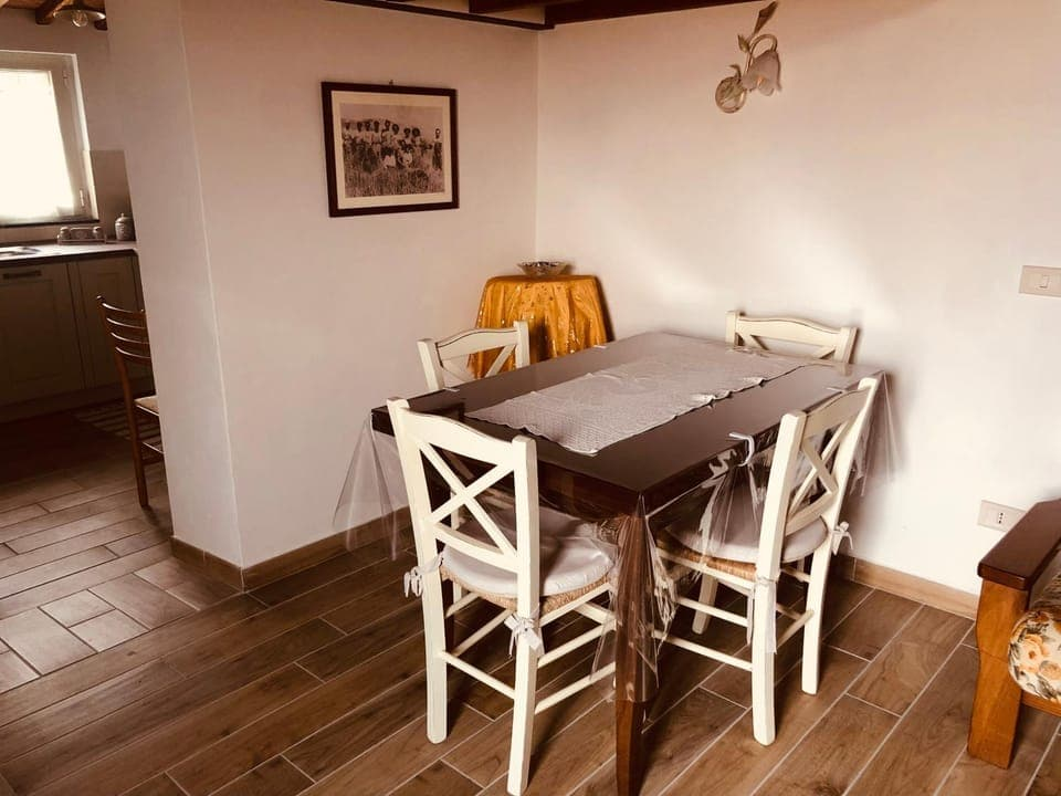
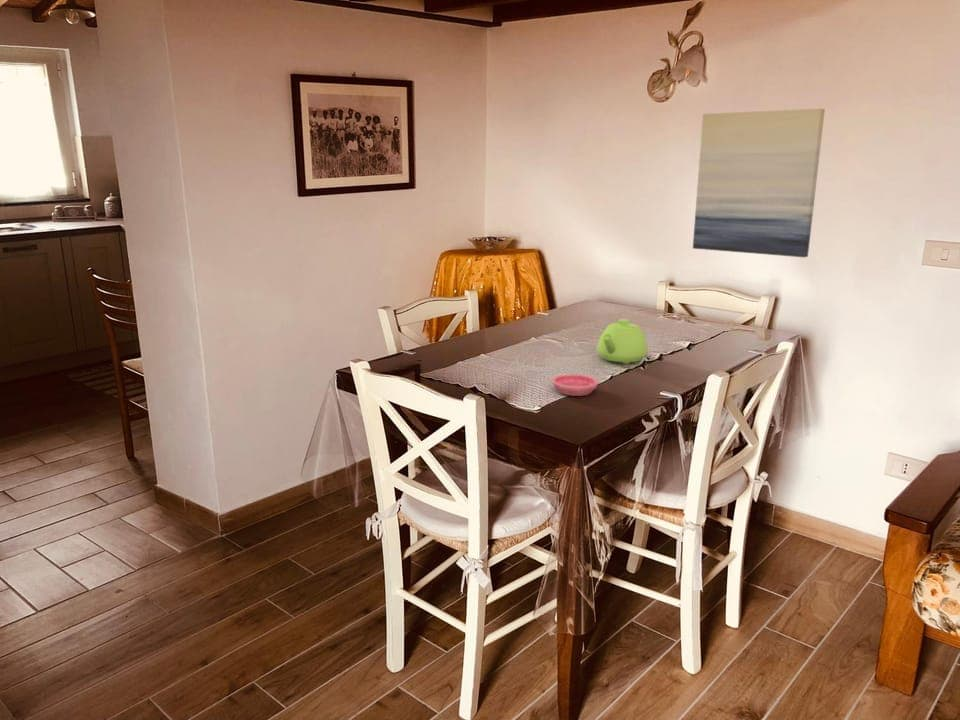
+ saucer [551,373,599,397]
+ teapot [596,318,649,365]
+ wall art [692,108,826,258]
